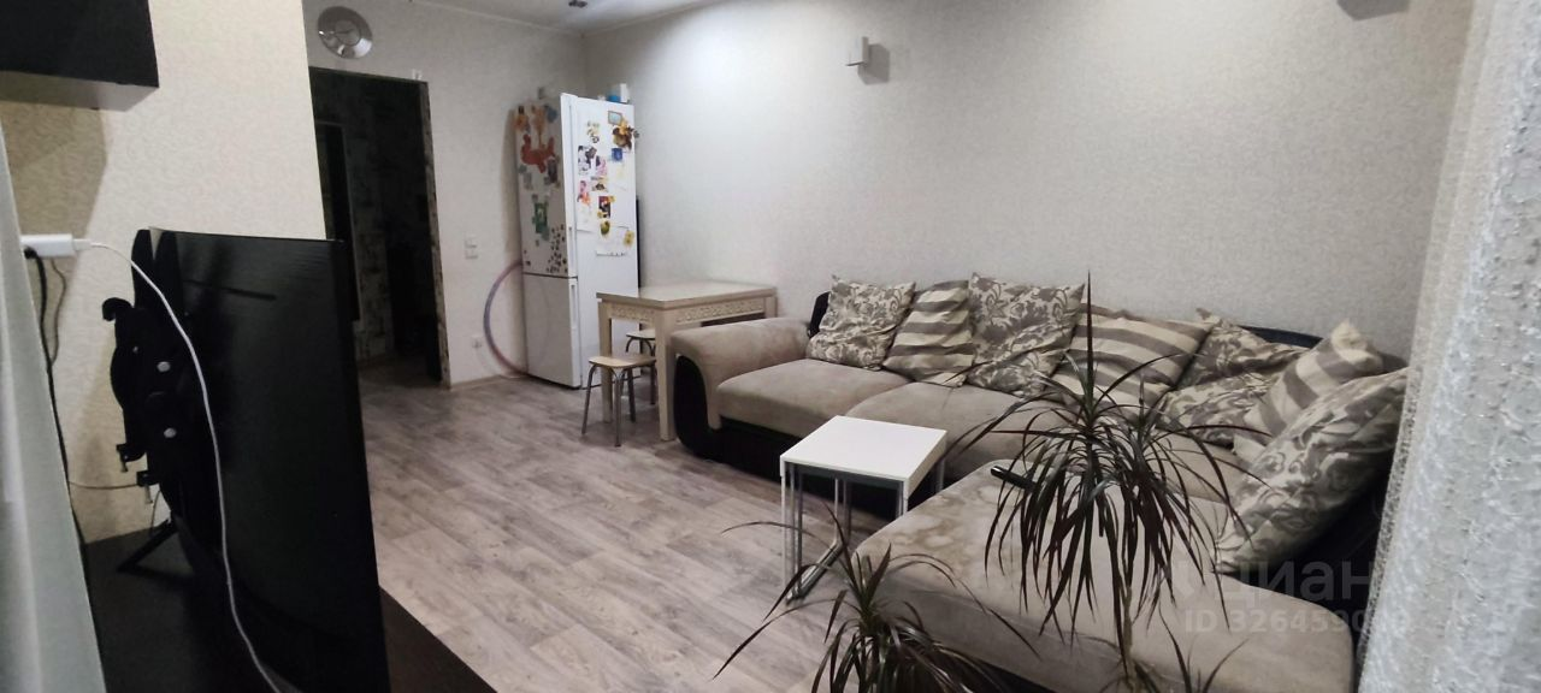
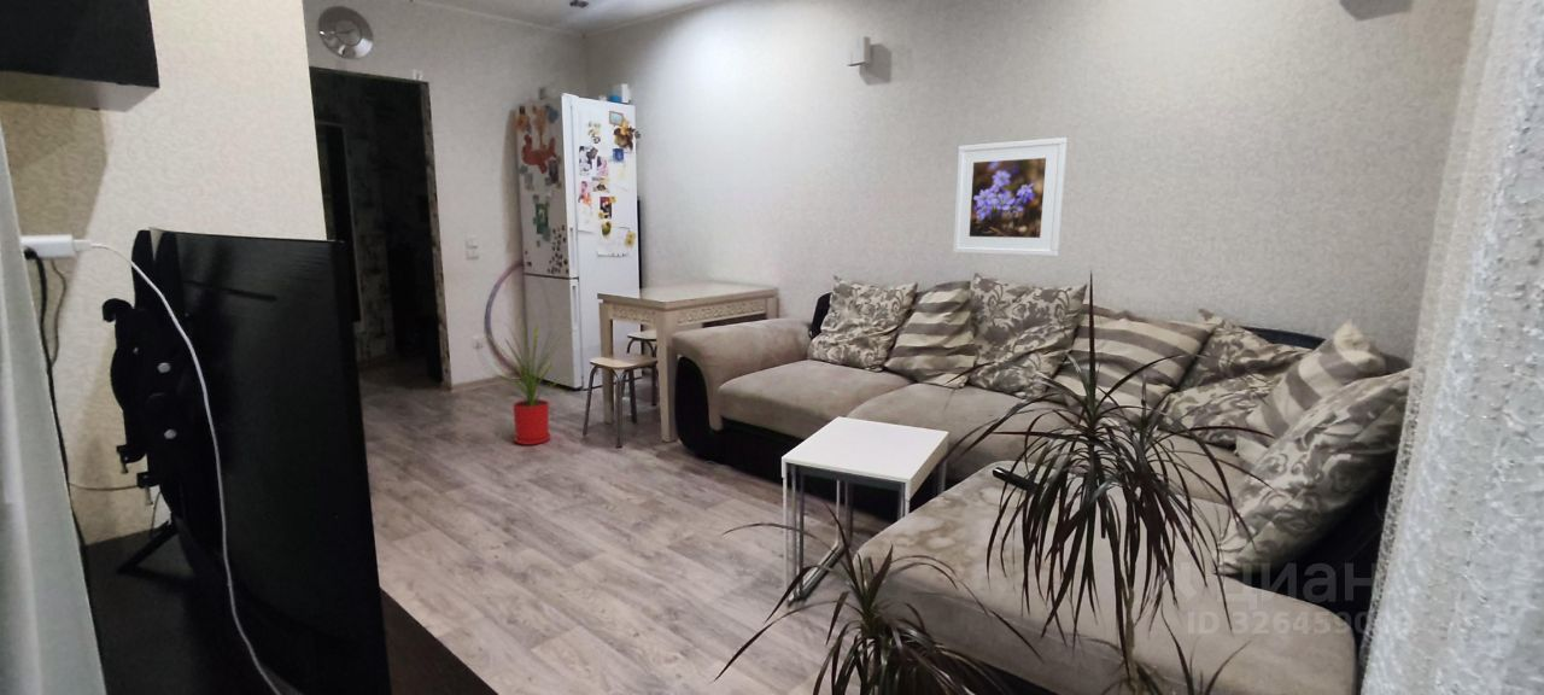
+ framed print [952,136,1069,257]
+ house plant [479,314,575,446]
